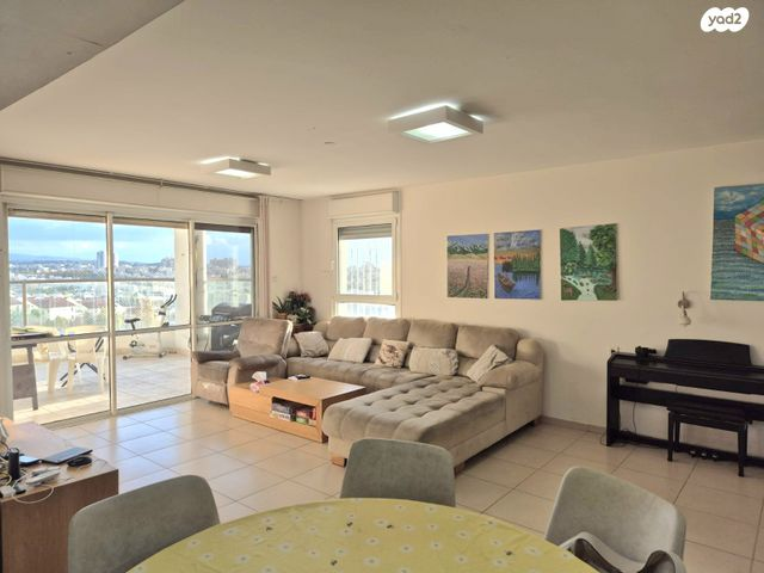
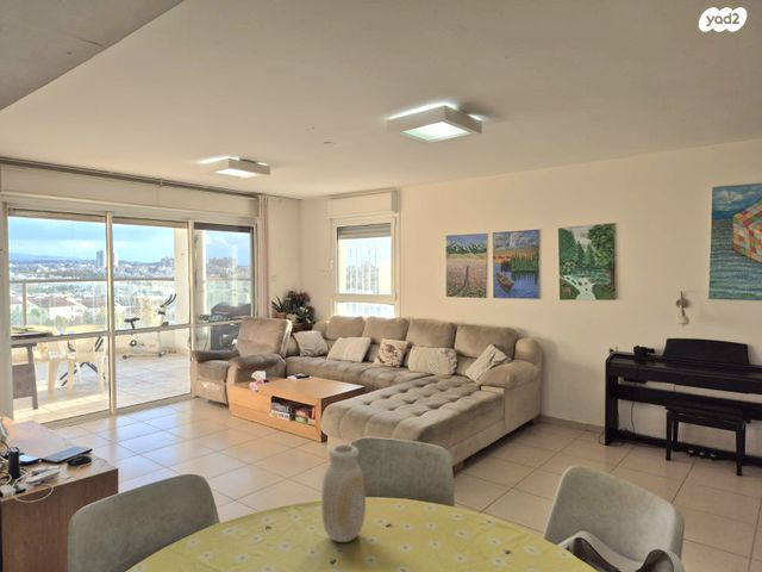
+ vase [320,443,367,543]
